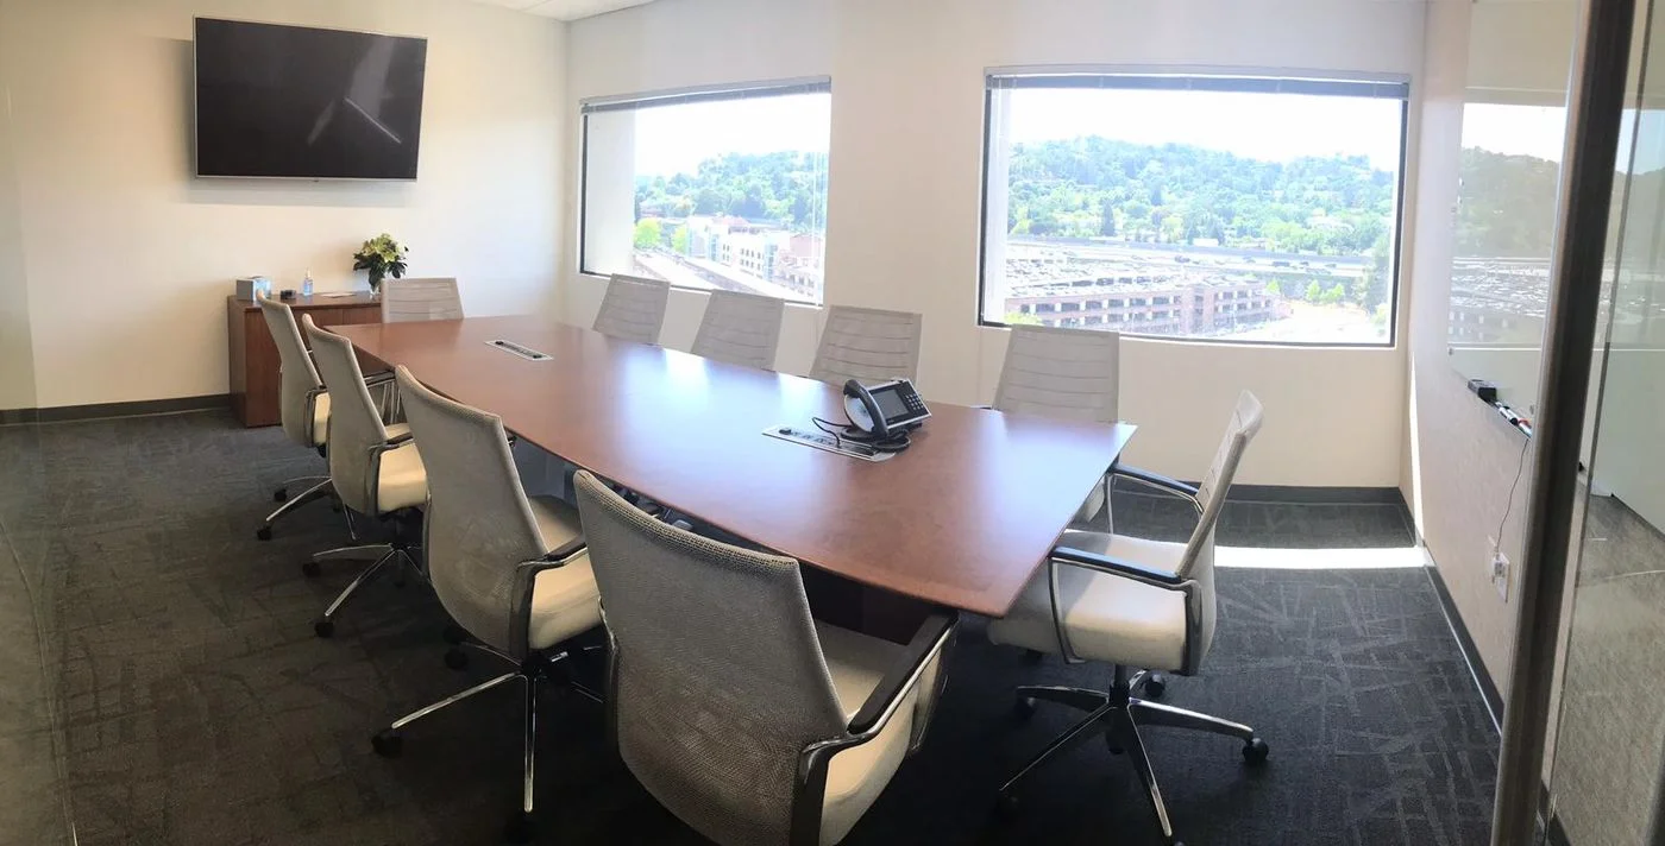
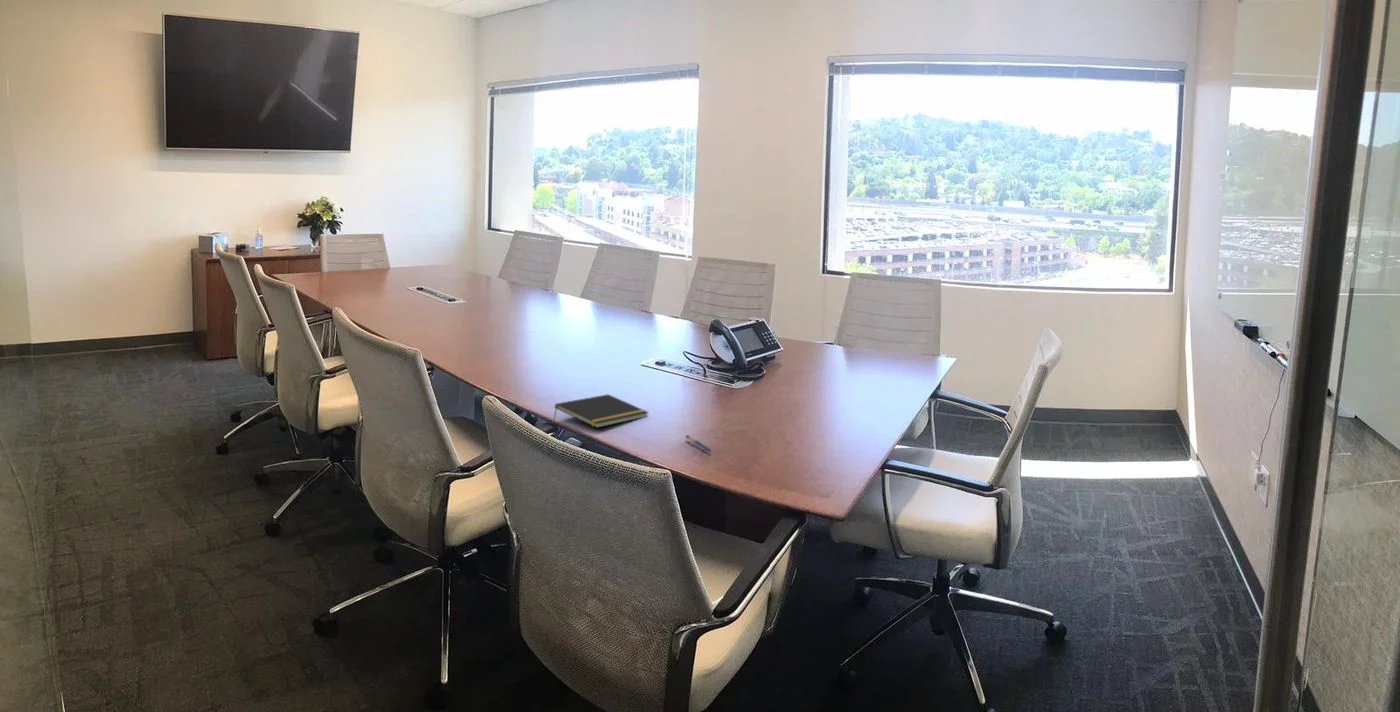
+ notepad [552,393,650,429]
+ pen [685,434,712,453]
